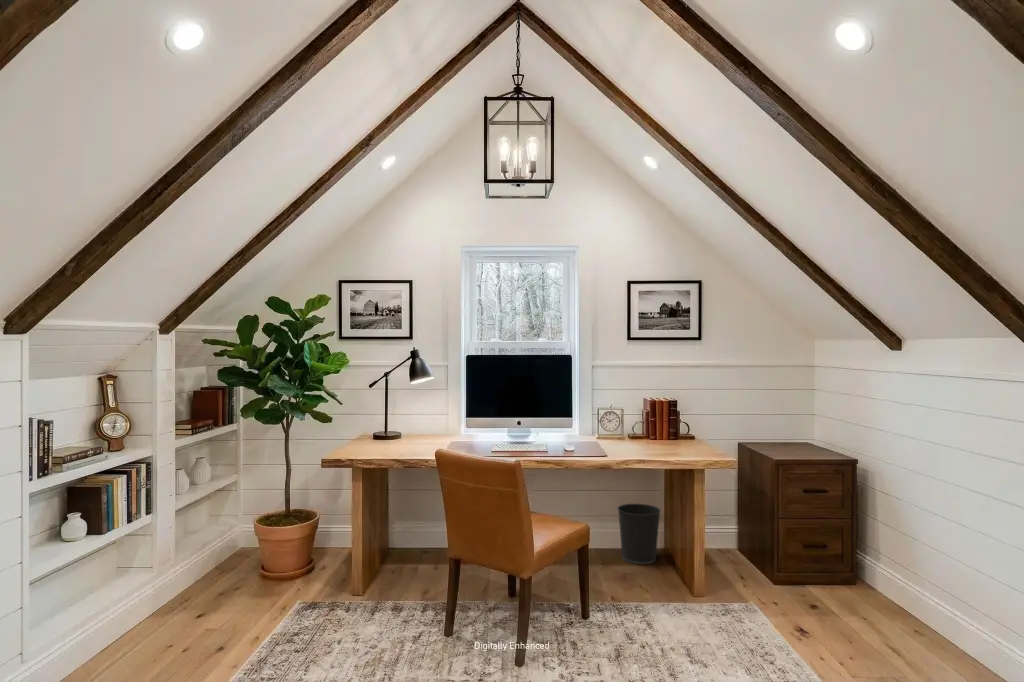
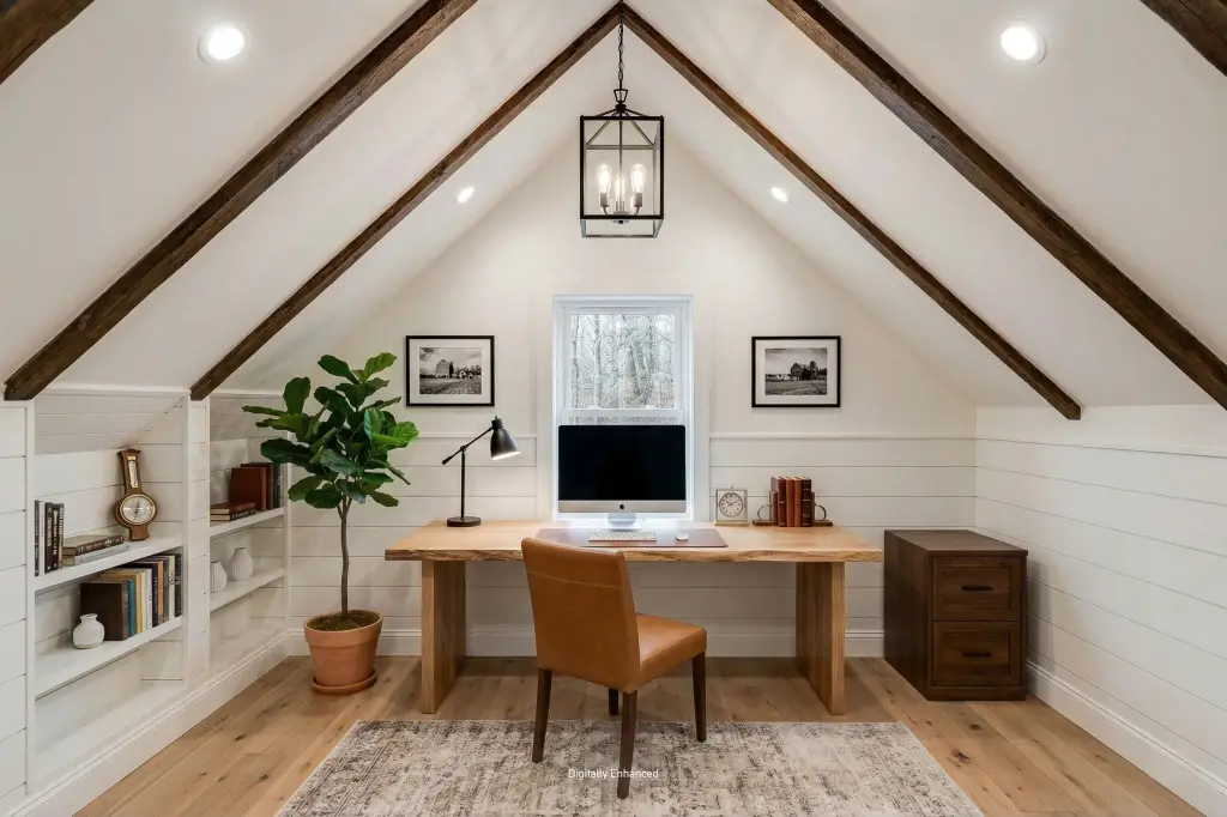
- wastebasket [616,502,662,565]
